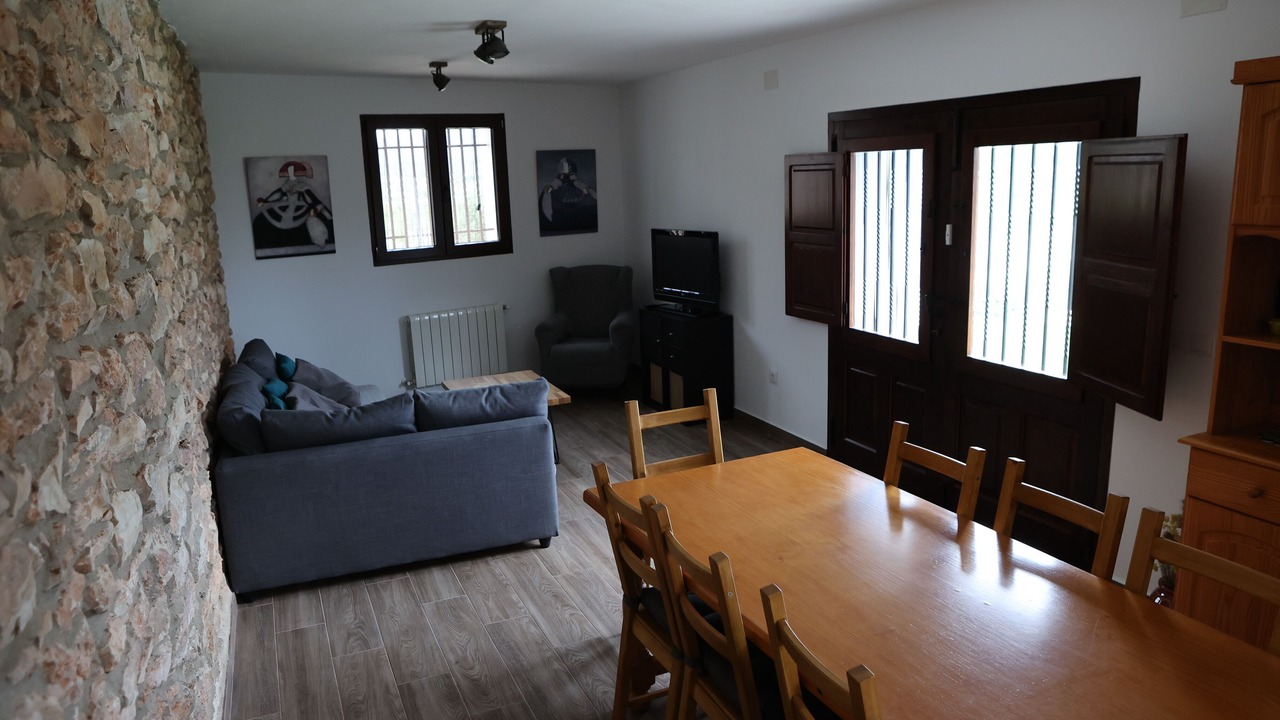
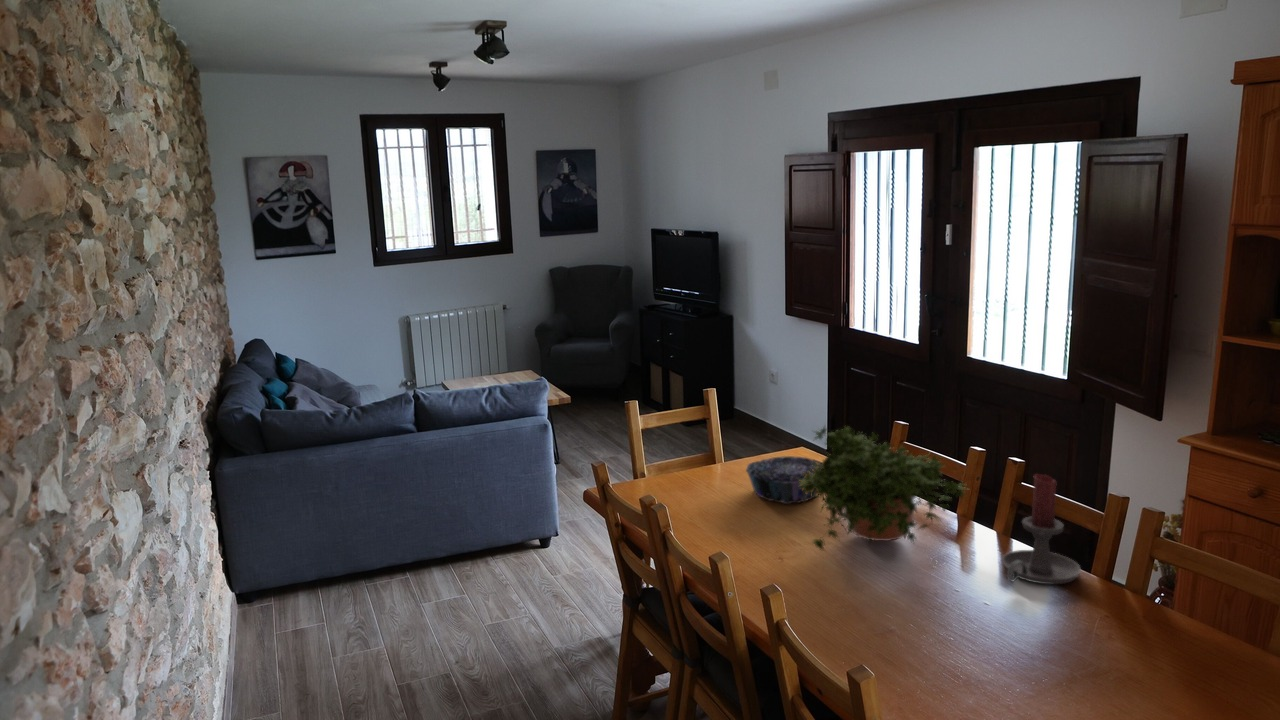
+ candle holder [1001,473,1082,585]
+ decorative bowl [745,455,823,505]
+ potted plant [798,422,972,553]
